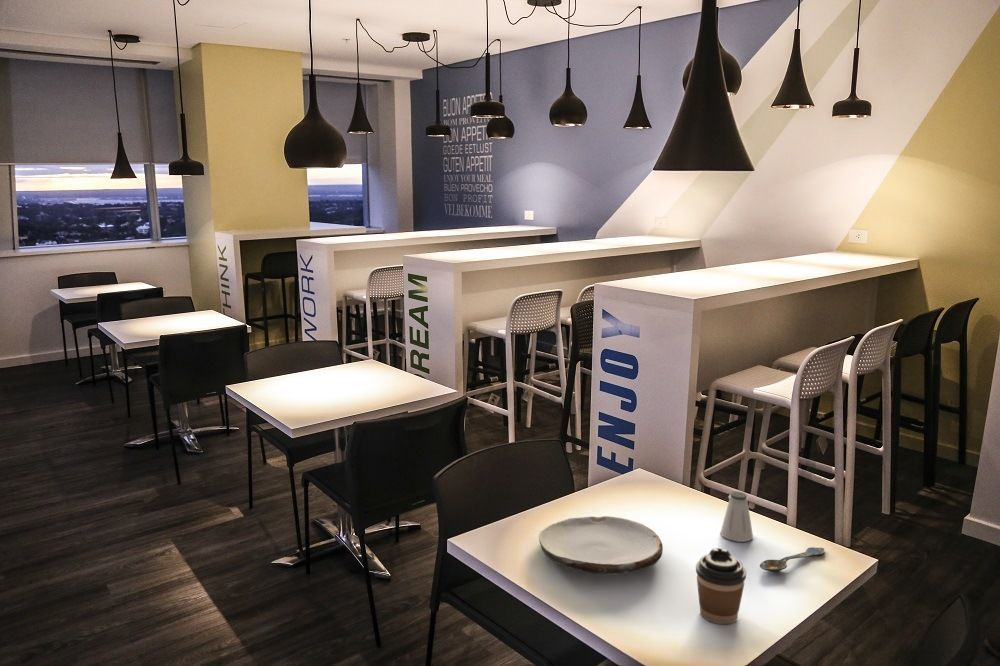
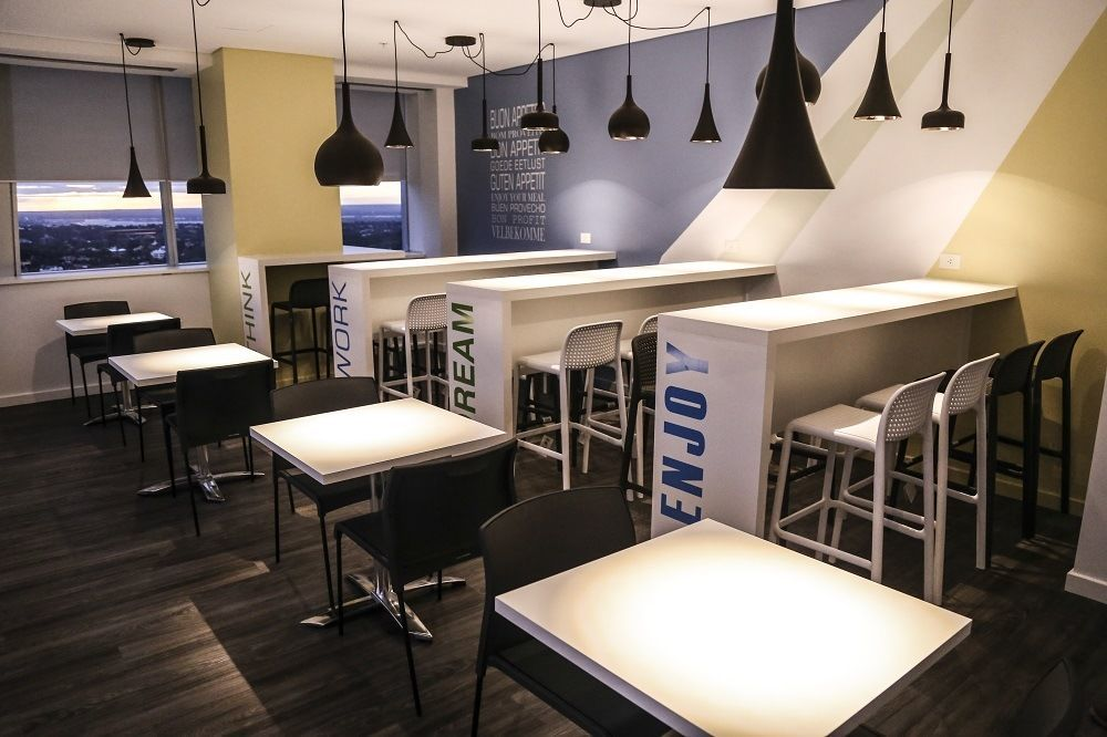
- saltshaker [719,491,754,542]
- coffee cup [695,547,747,625]
- spoon [759,546,825,573]
- plate [538,515,664,575]
